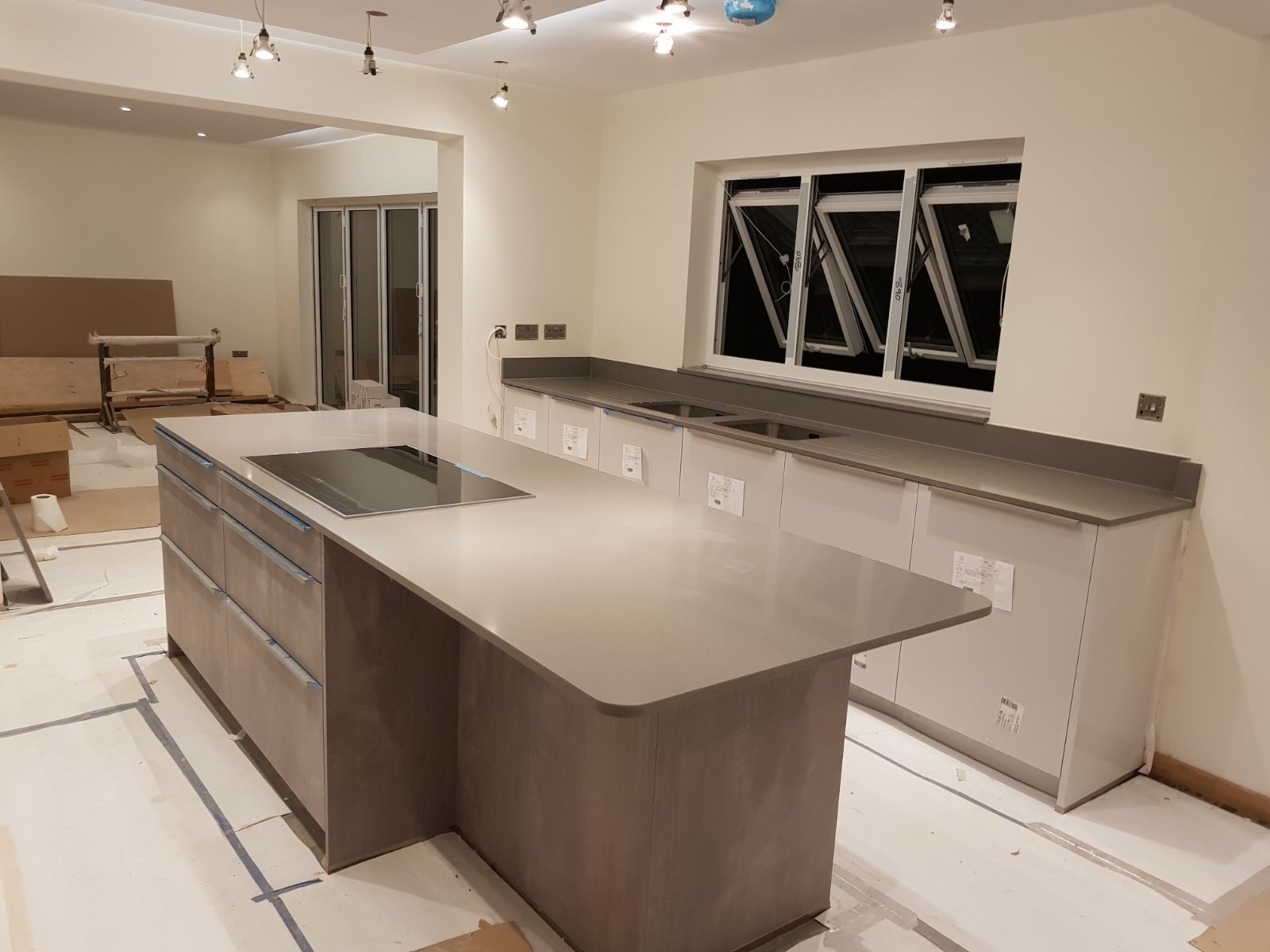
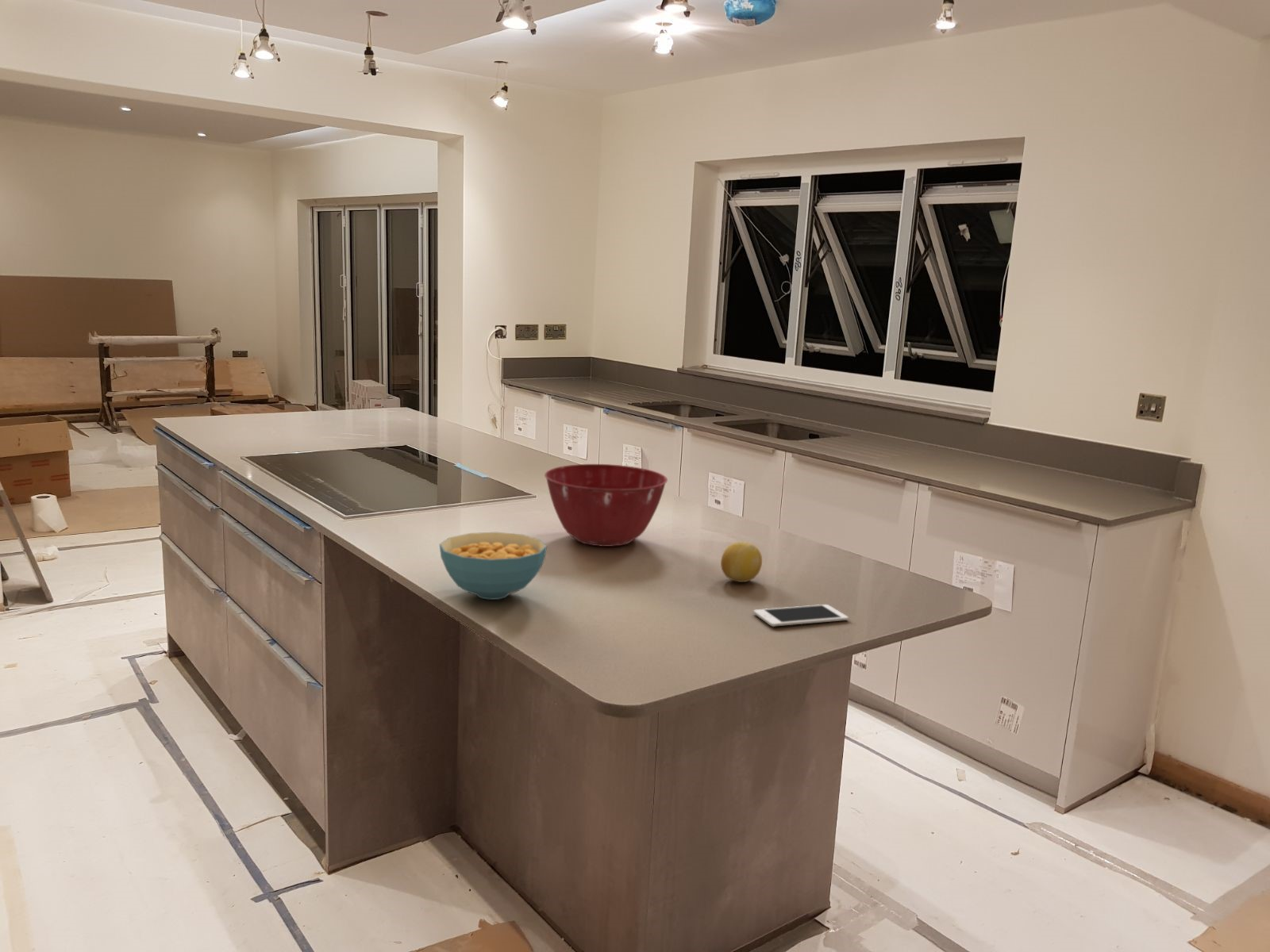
+ cereal bowl [439,532,548,601]
+ mixing bowl [544,463,668,547]
+ fruit [720,541,763,583]
+ cell phone [752,604,849,628]
